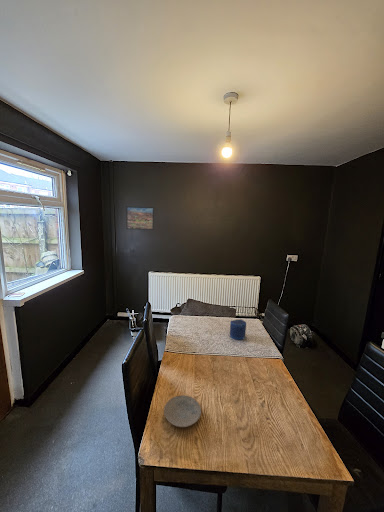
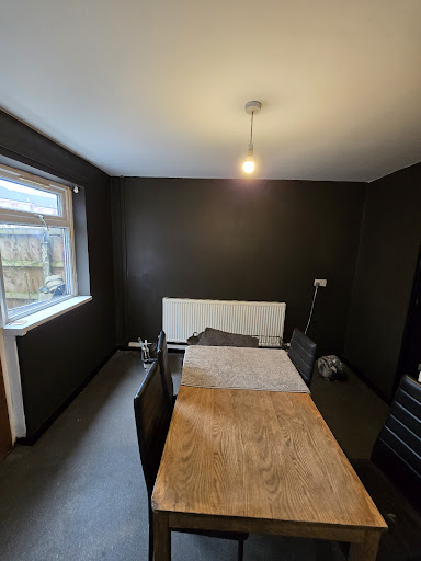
- candle [229,319,247,341]
- plate [163,394,202,428]
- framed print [125,205,155,231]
